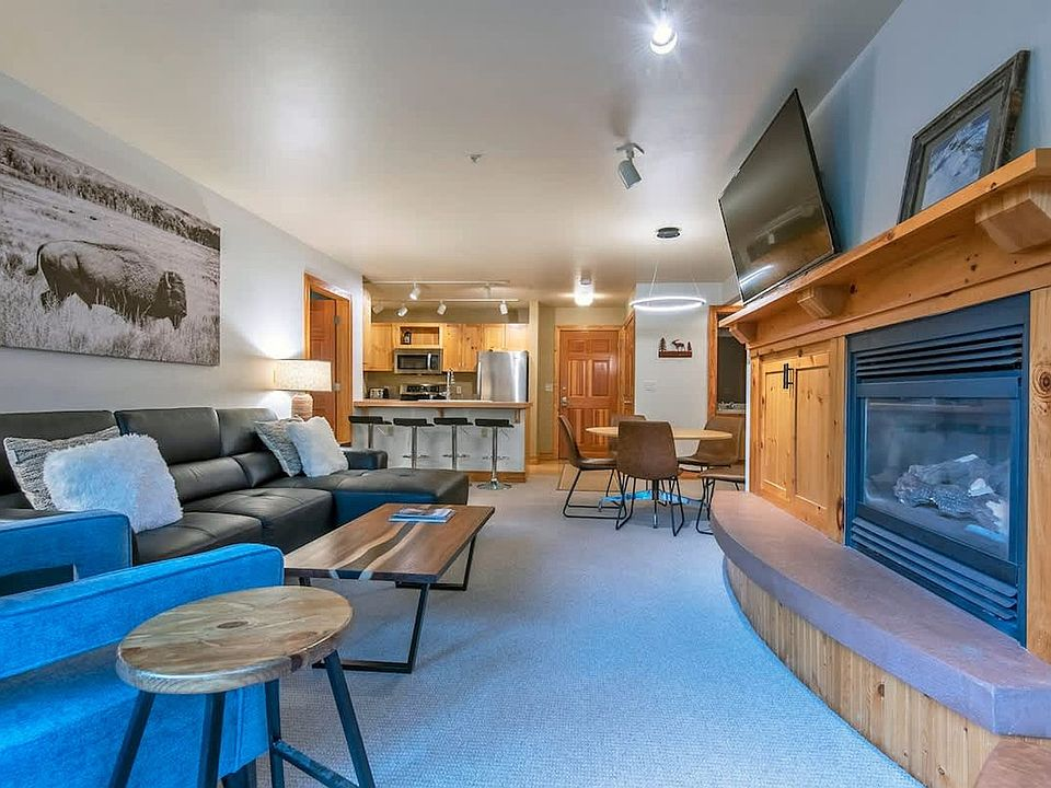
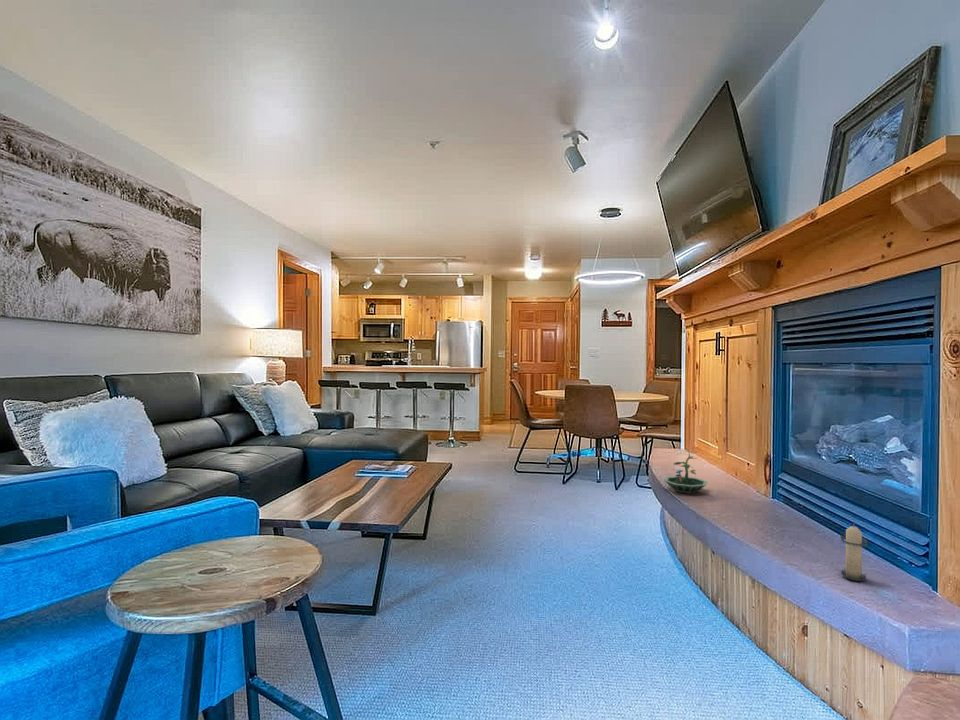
+ terrarium [663,449,708,495]
+ candle [839,522,869,582]
